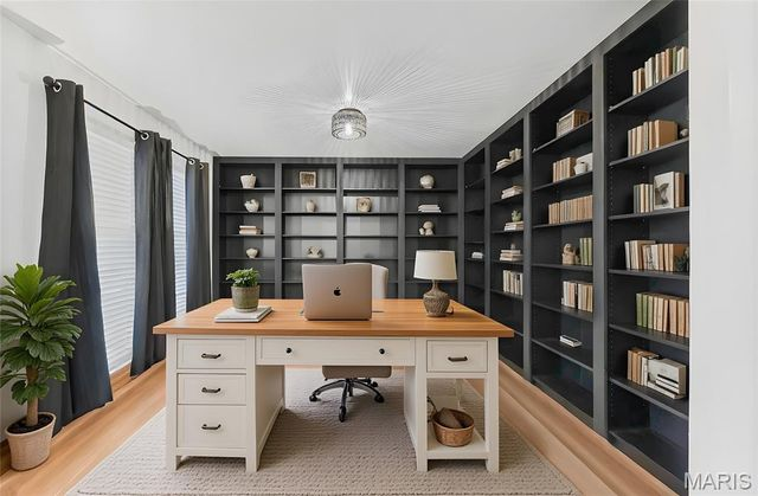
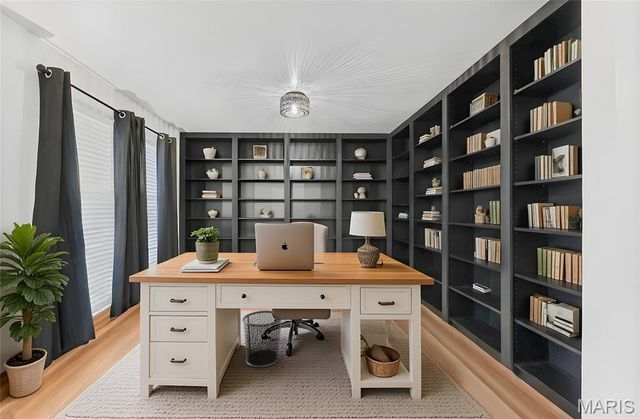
+ waste bin [242,310,283,369]
